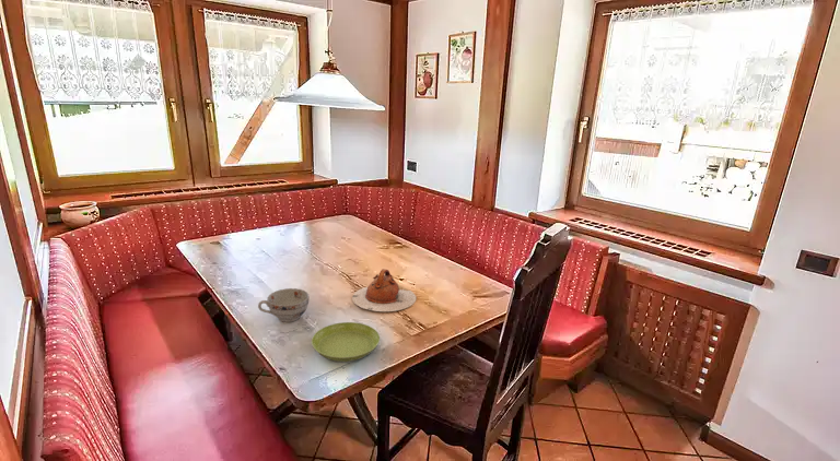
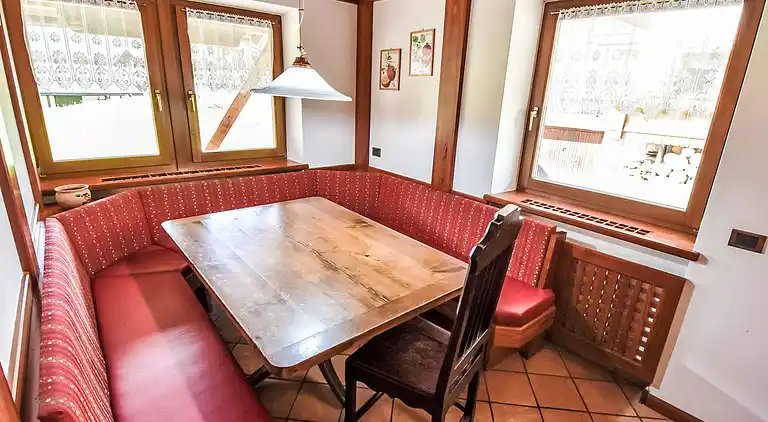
- saucer [311,321,381,363]
- teacup [257,287,311,323]
- teapot [351,268,417,312]
